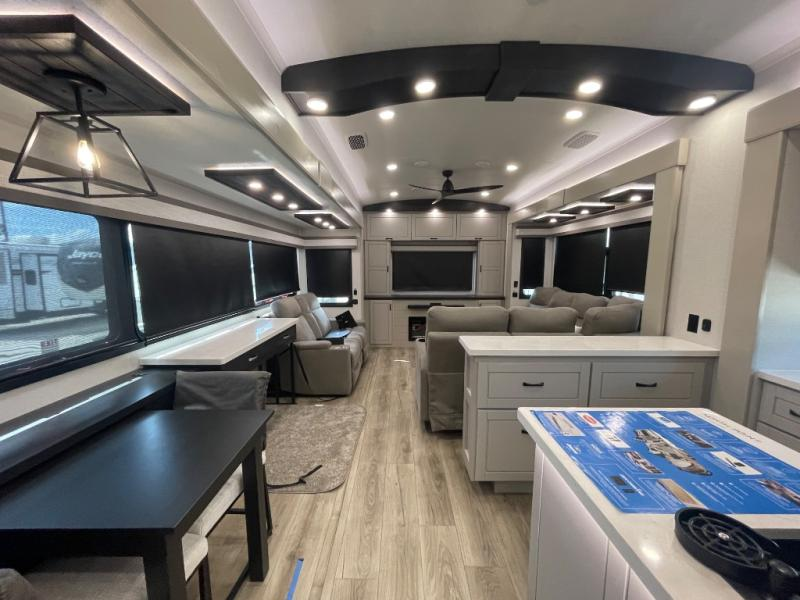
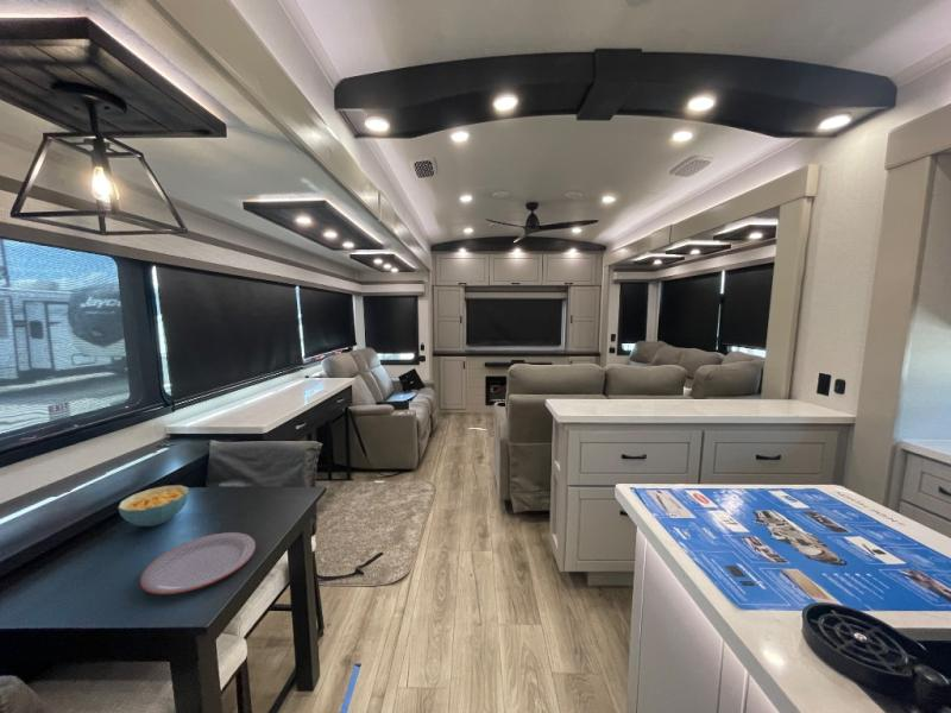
+ cereal bowl [116,484,190,528]
+ plate [139,531,257,595]
